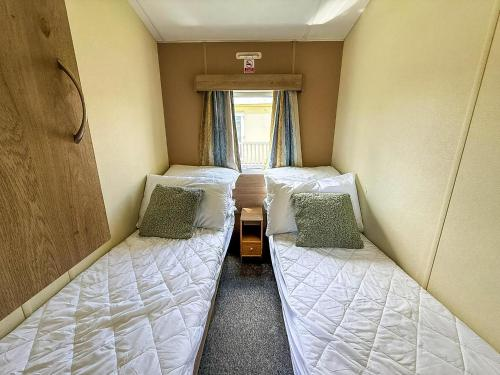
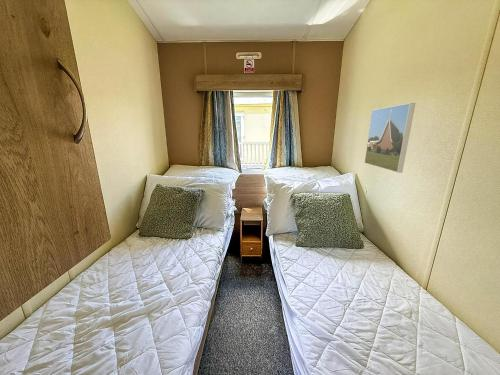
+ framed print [364,102,416,174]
